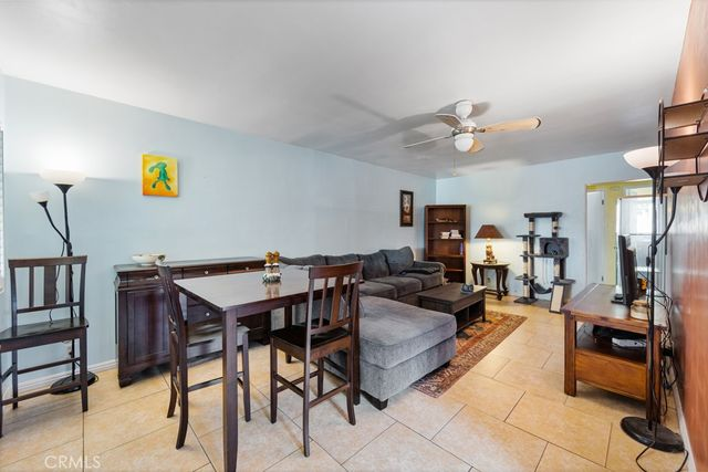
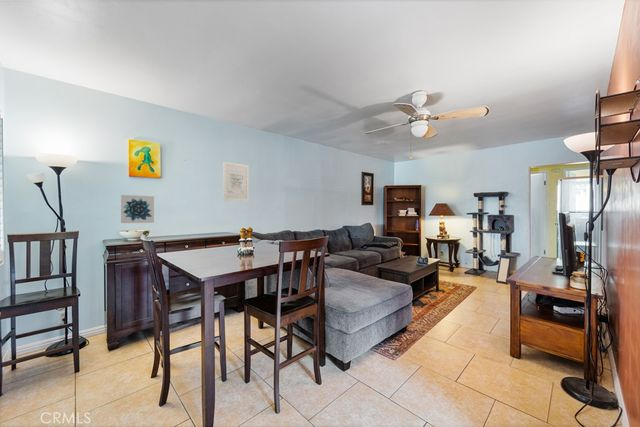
+ wall art [120,194,155,224]
+ wall art [222,161,250,202]
